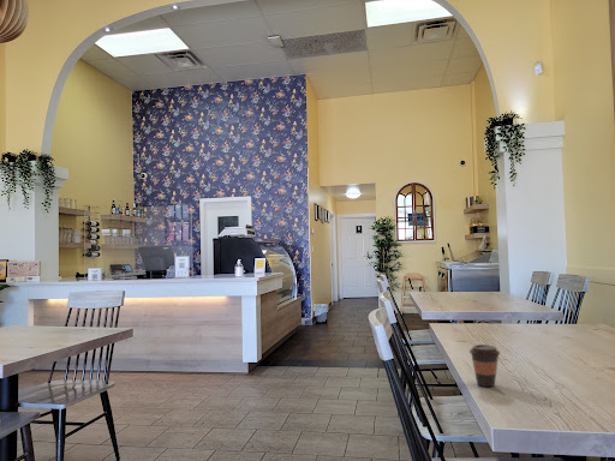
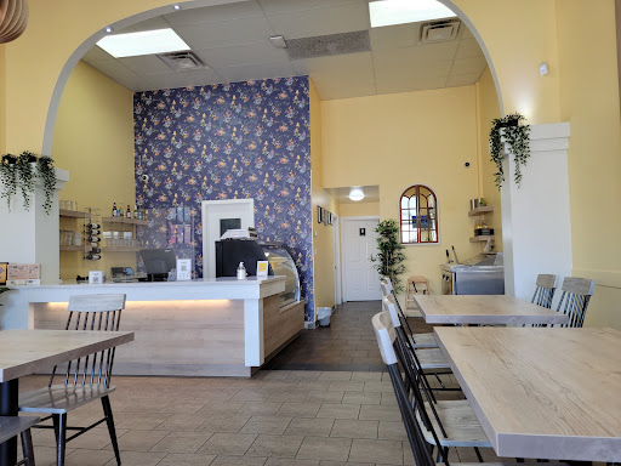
- coffee cup [468,343,501,388]
